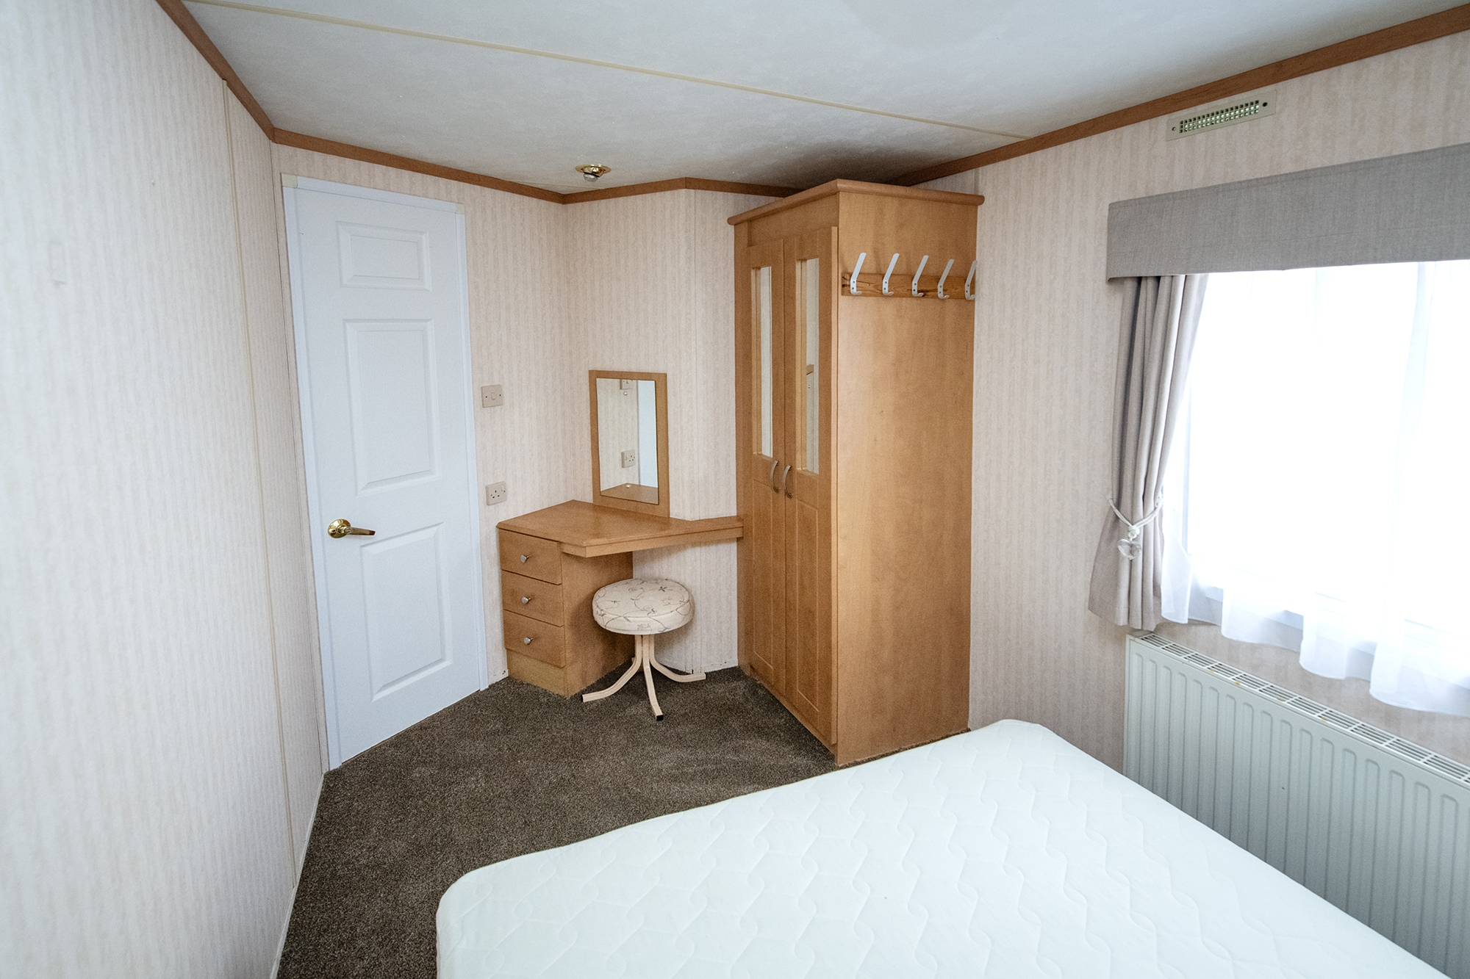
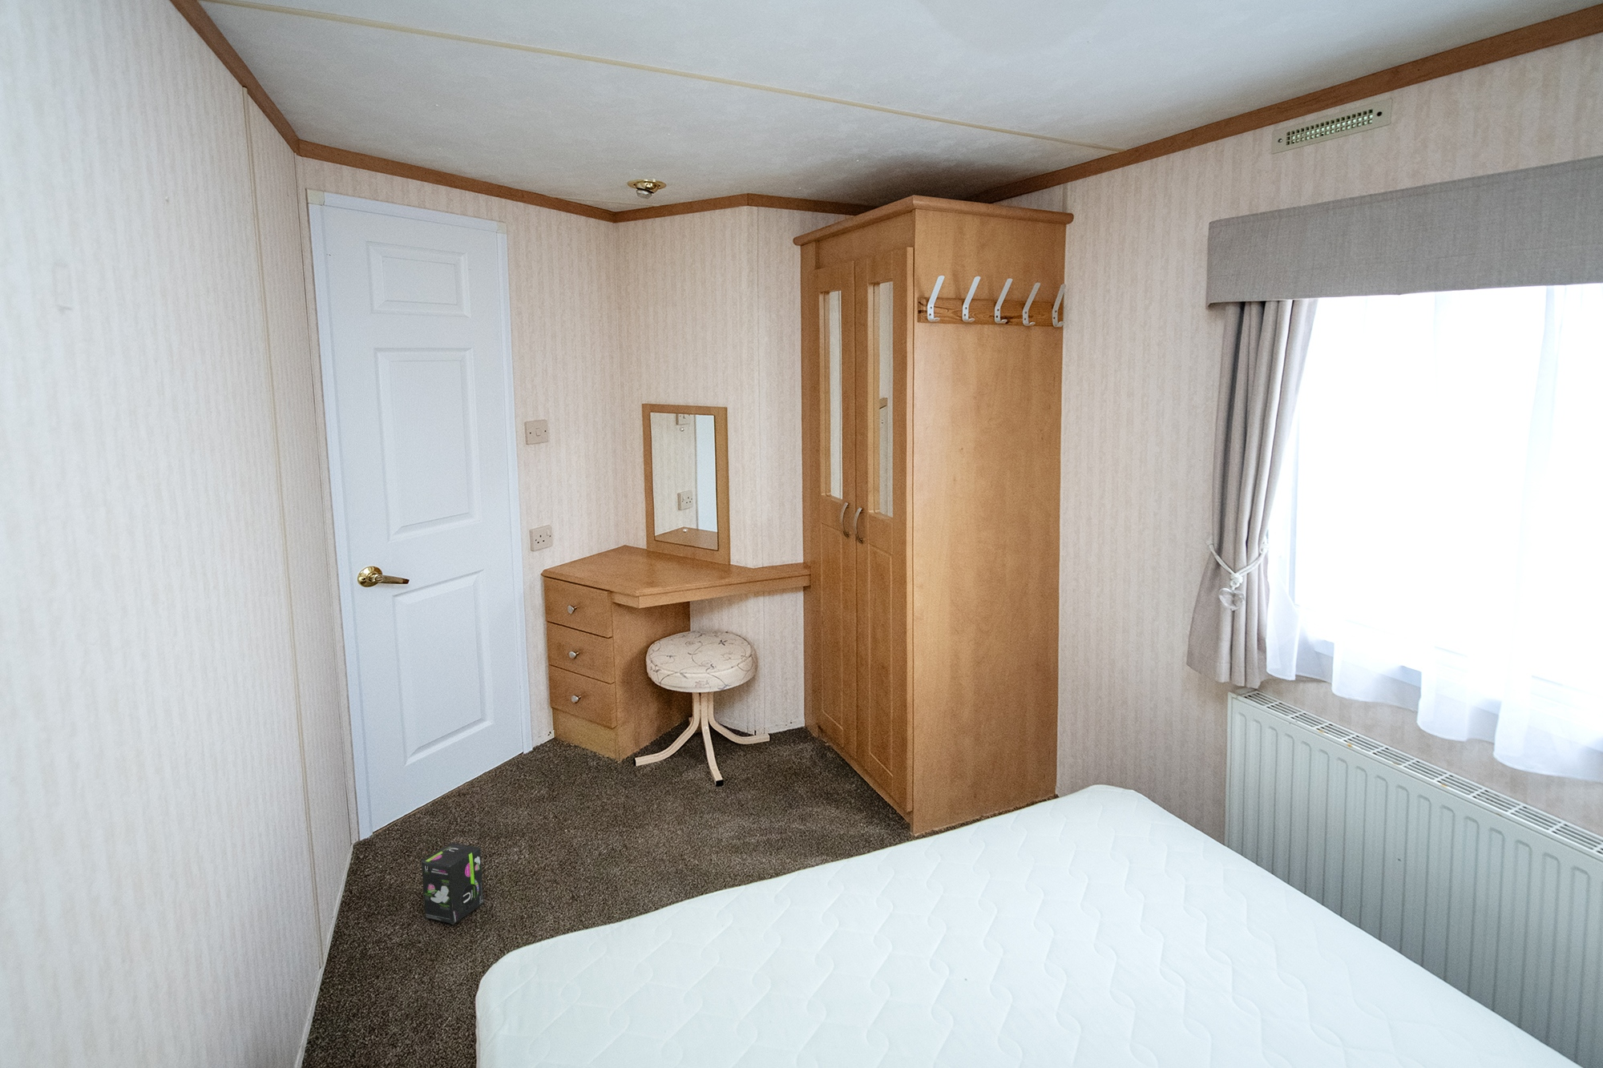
+ box [421,842,484,925]
